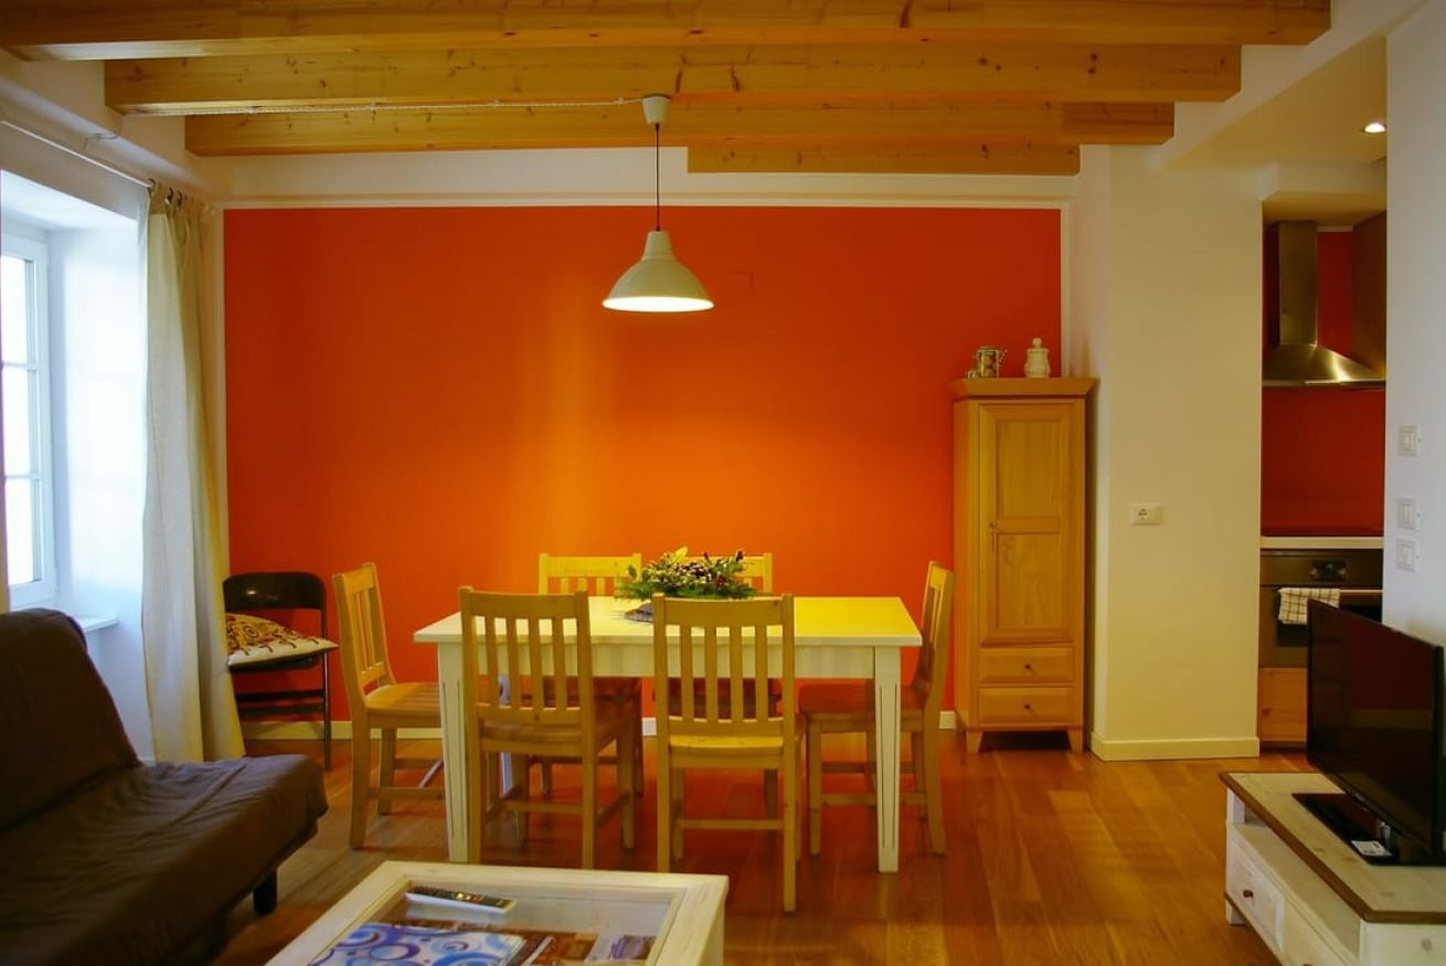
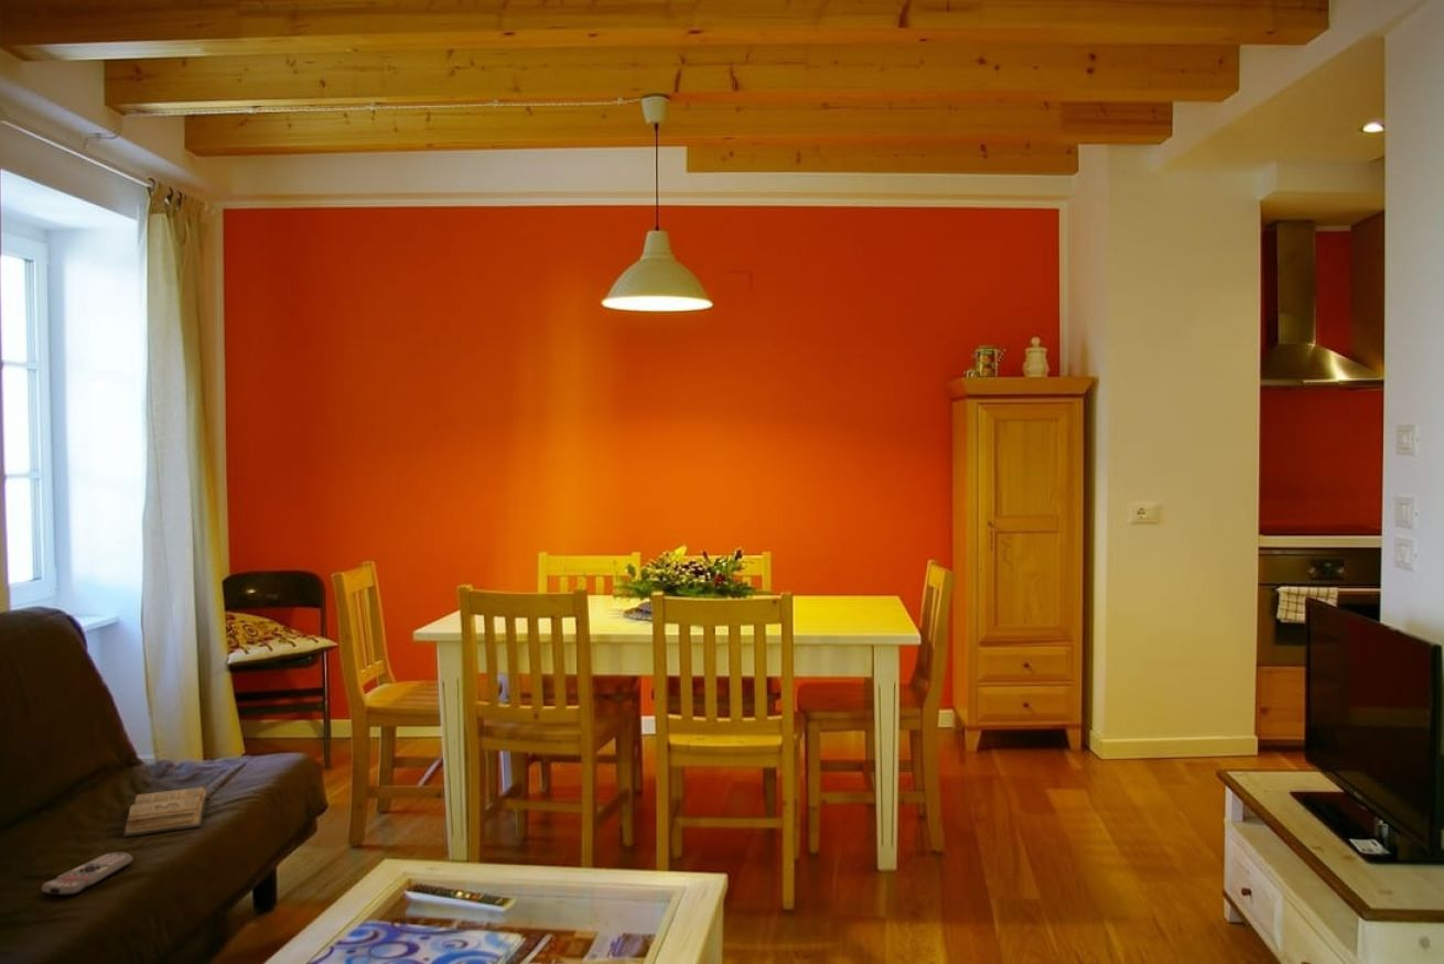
+ diary [122,786,209,838]
+ remote control [41,852,133,897]
